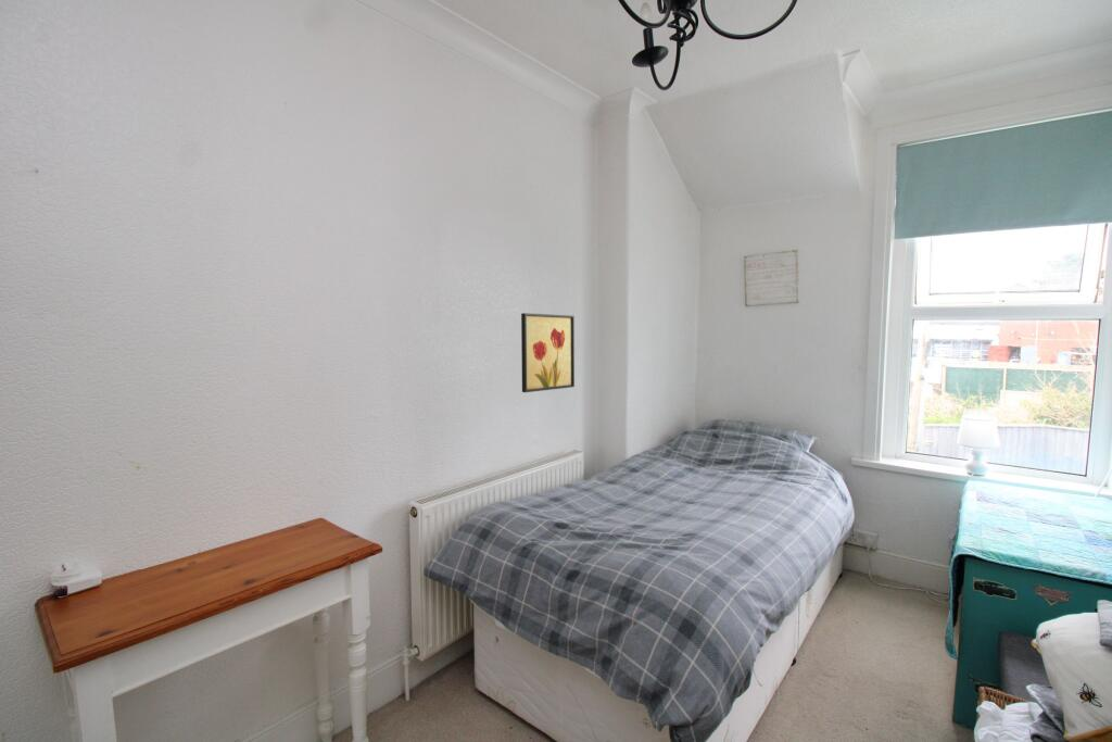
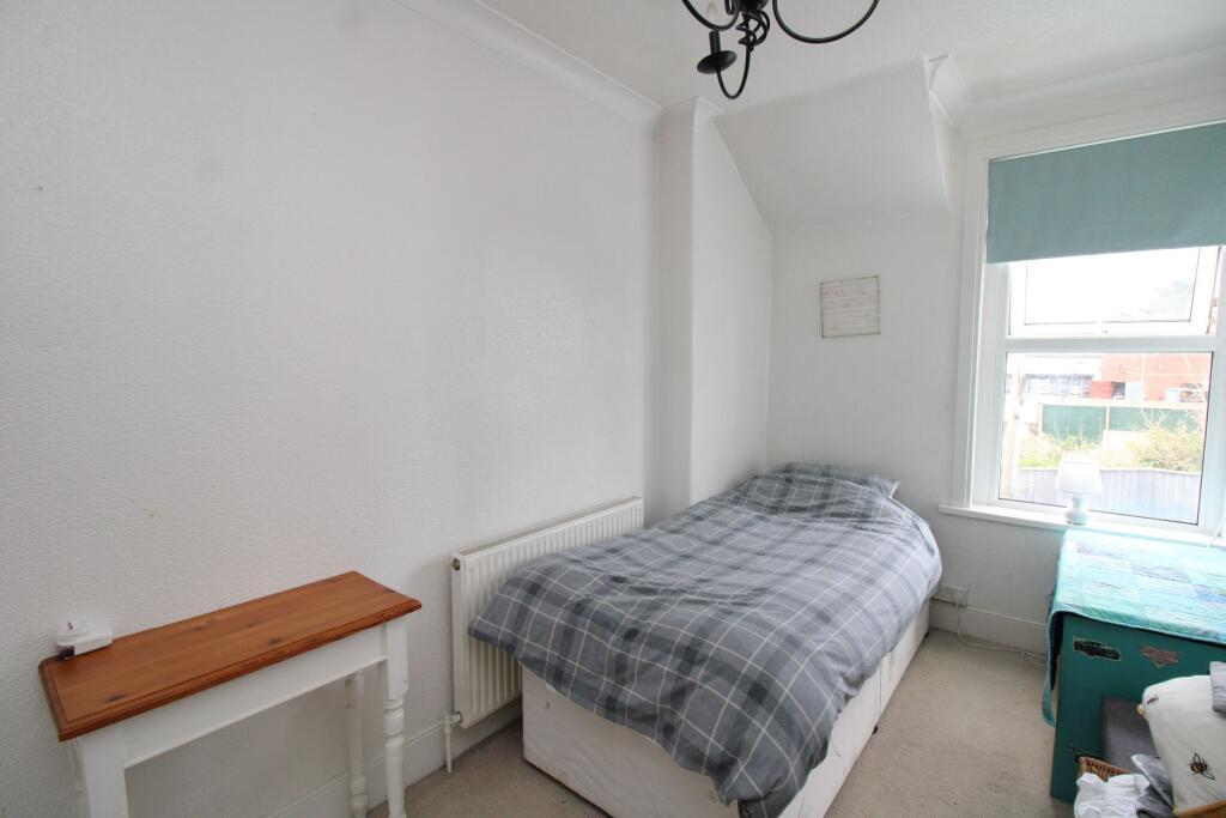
- wall art [520,312,576,393]
